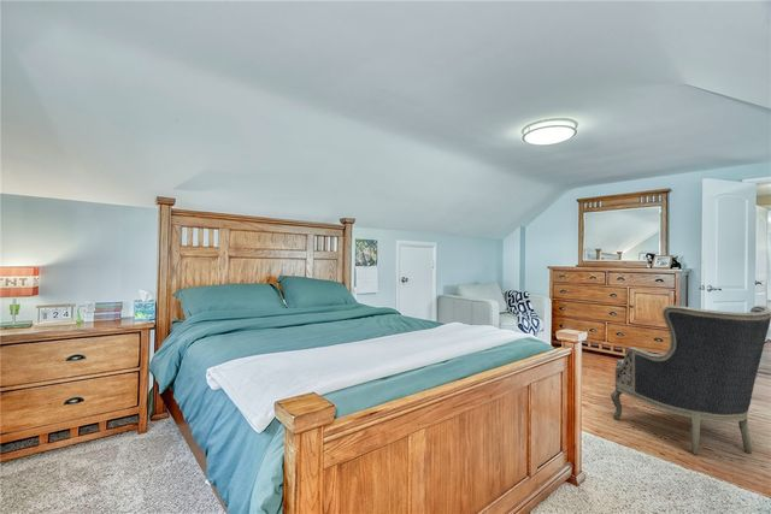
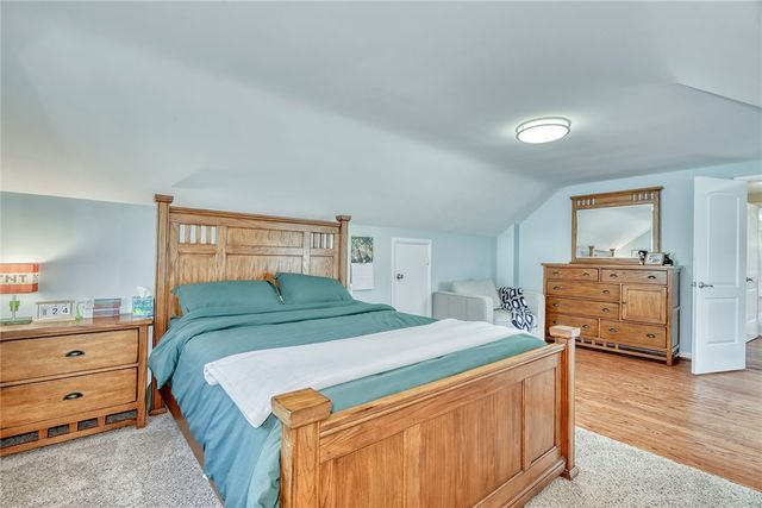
- armchair [610,305,771,456]
